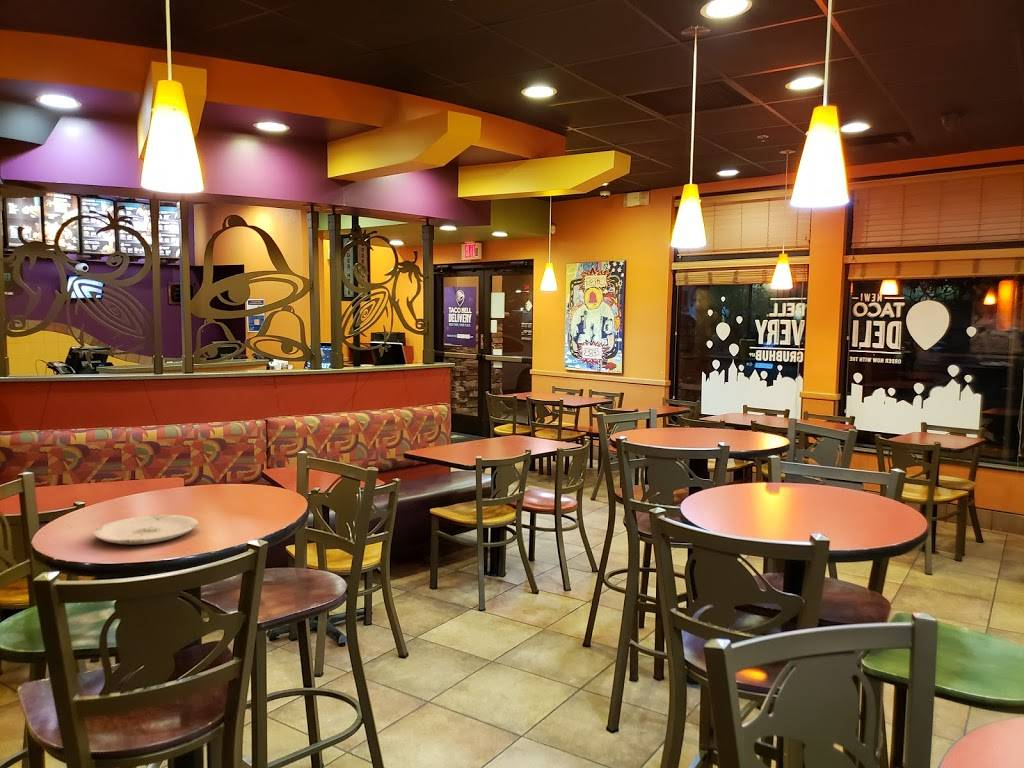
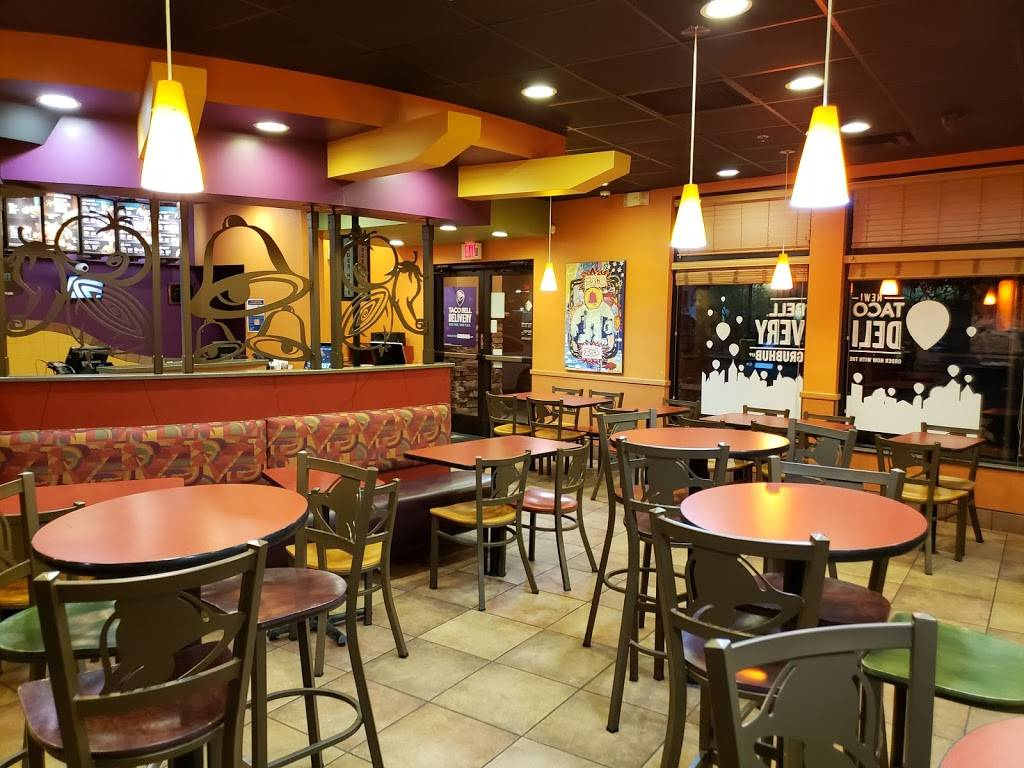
- plate [93,514,199,545]
